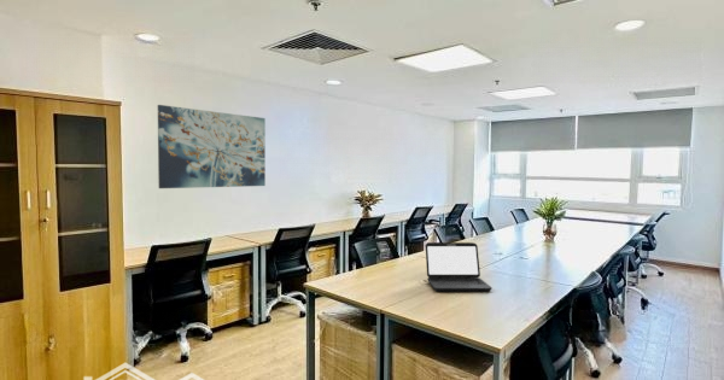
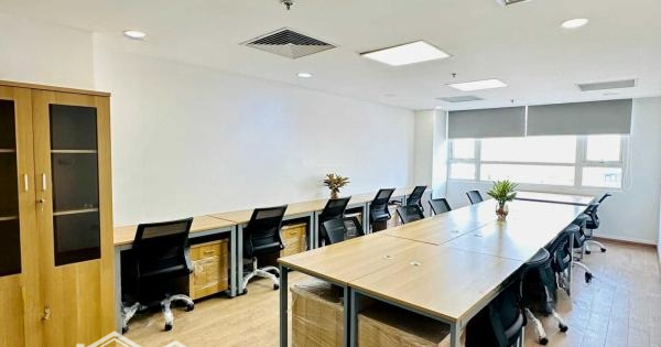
- laptop [425,241,494,293]
- wall art [157,104,267,189]
